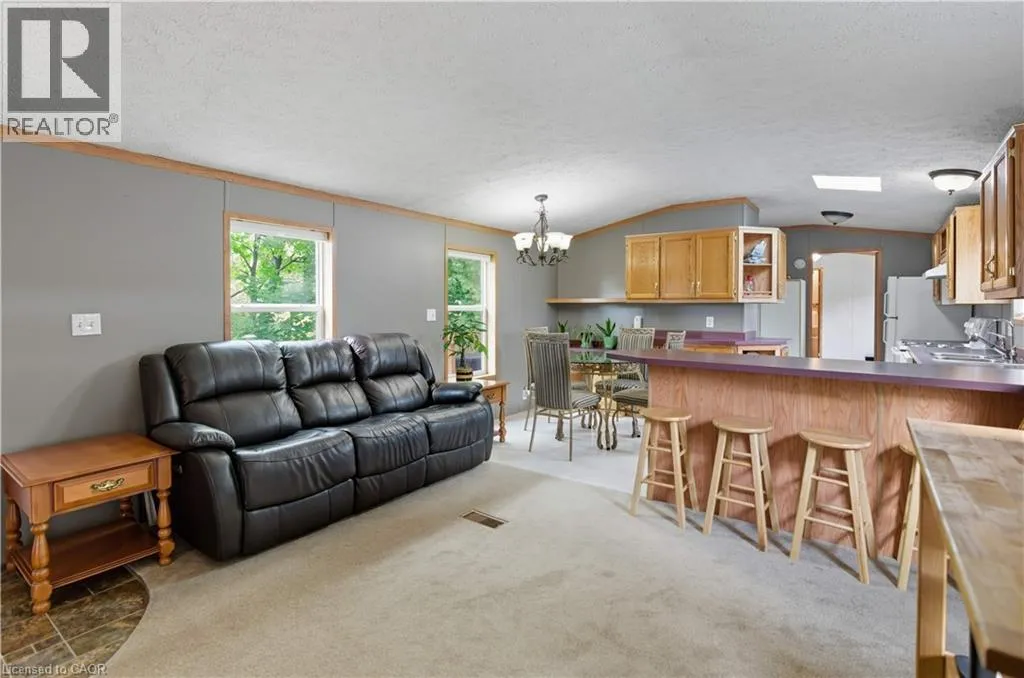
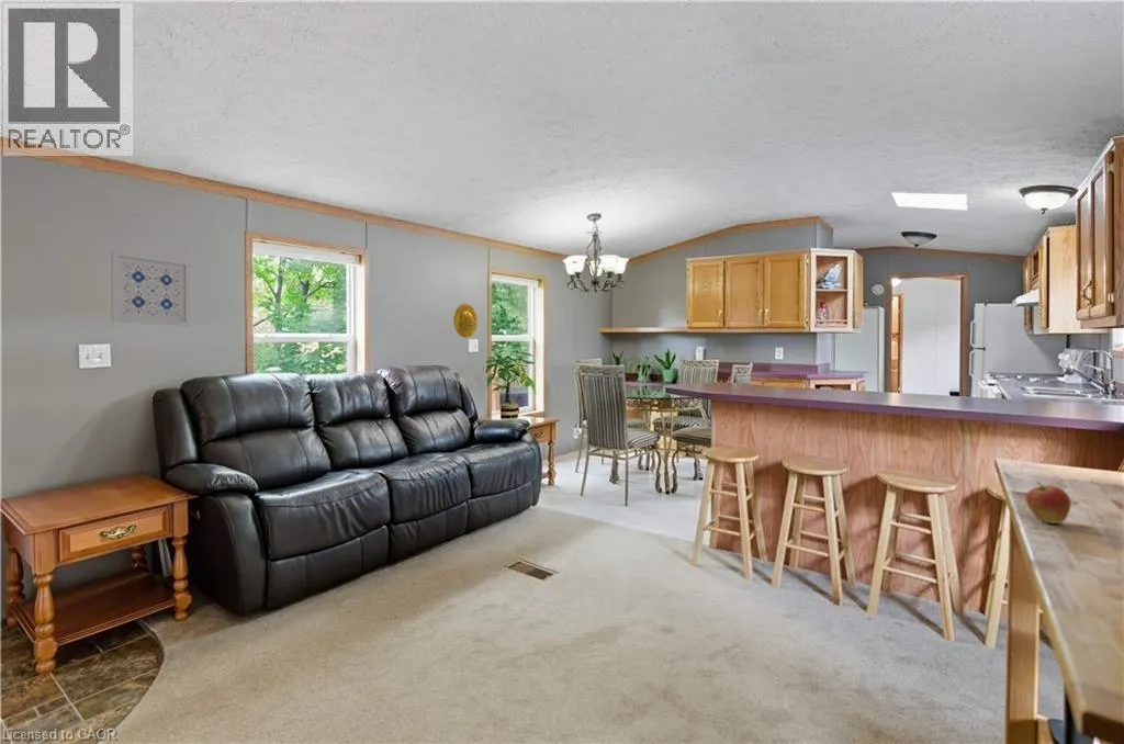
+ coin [452,303,479,339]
+ fruit [1024,481,1072,525]
+ wall art [110,250,191,327]
